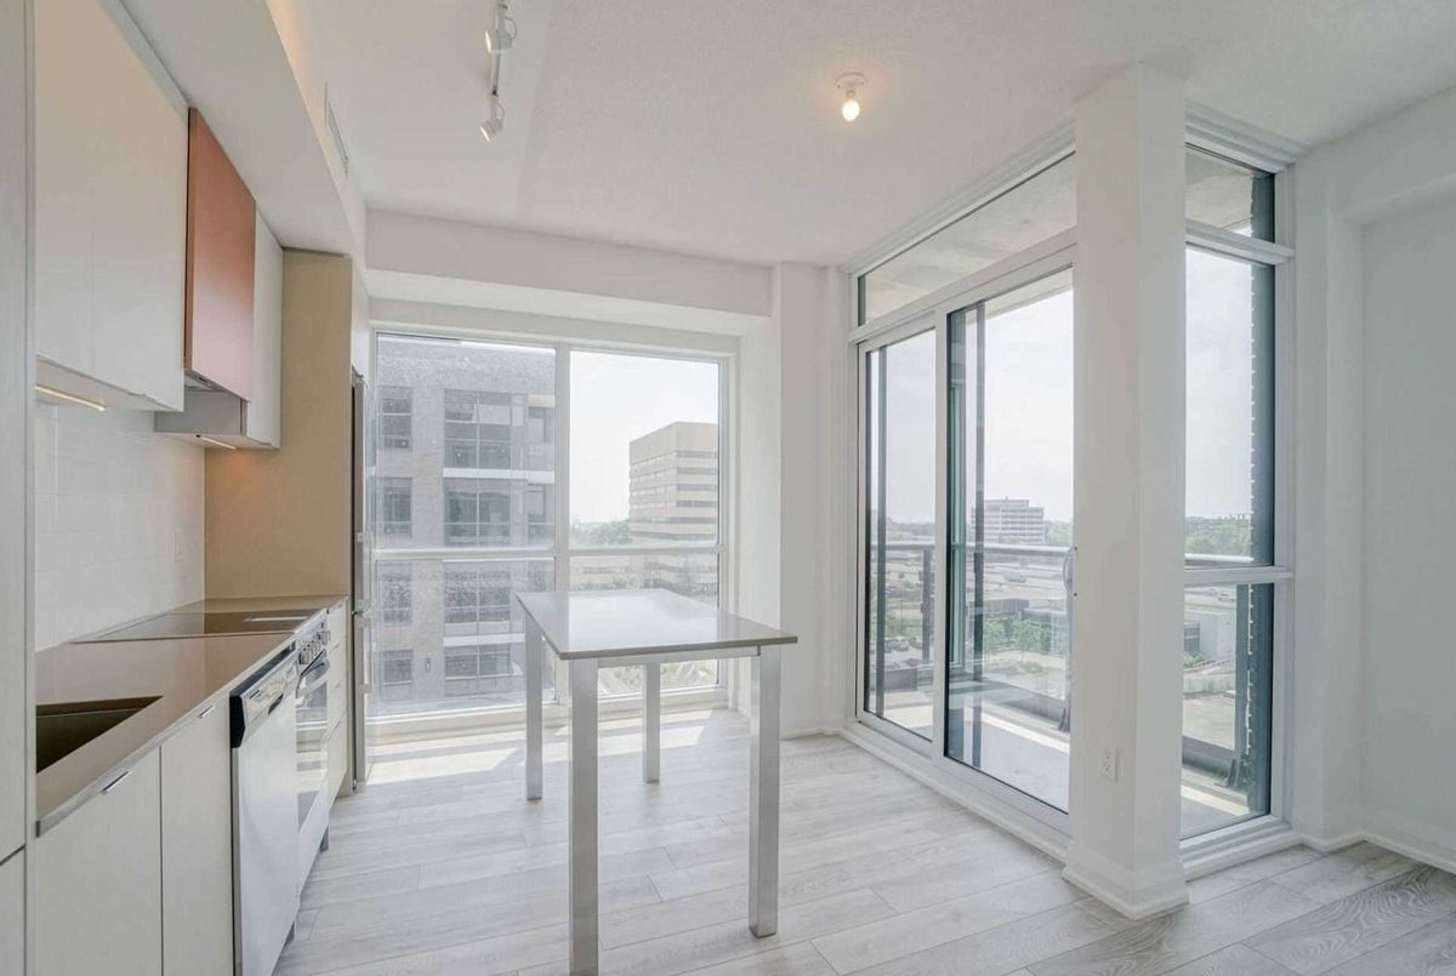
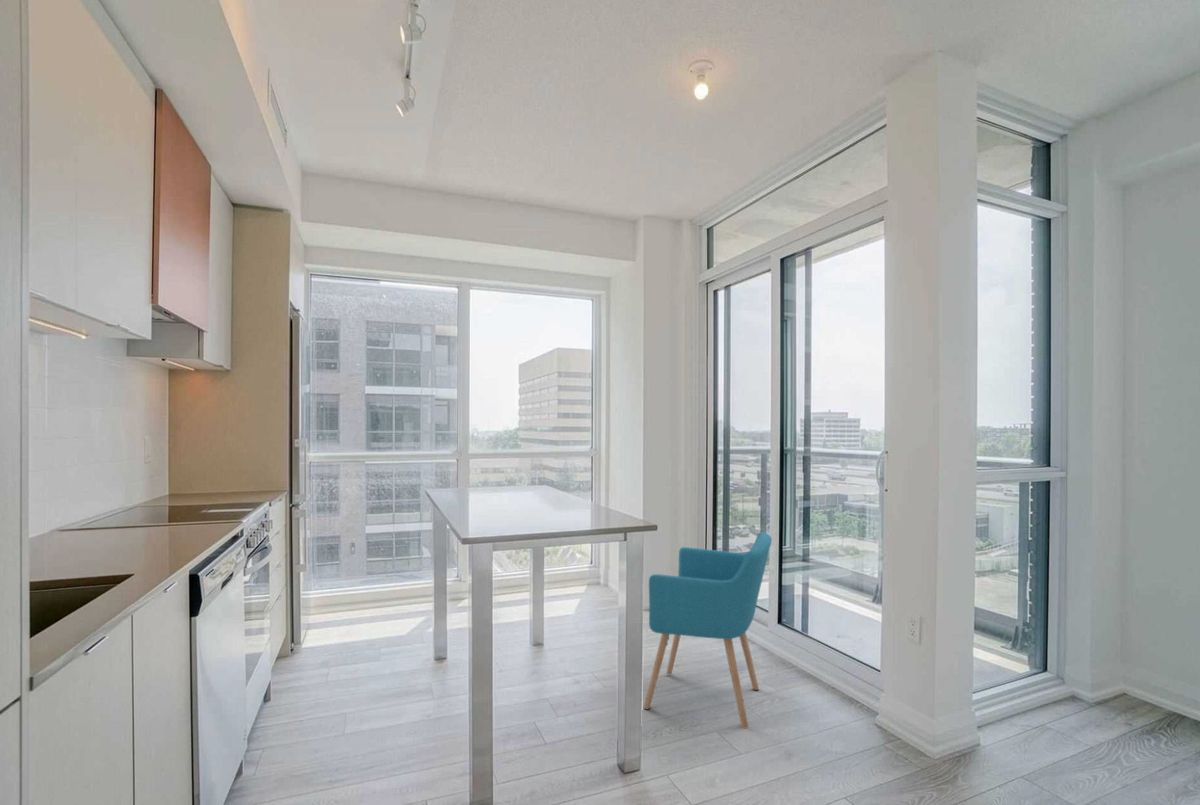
+ chair [643,531,773,729]
